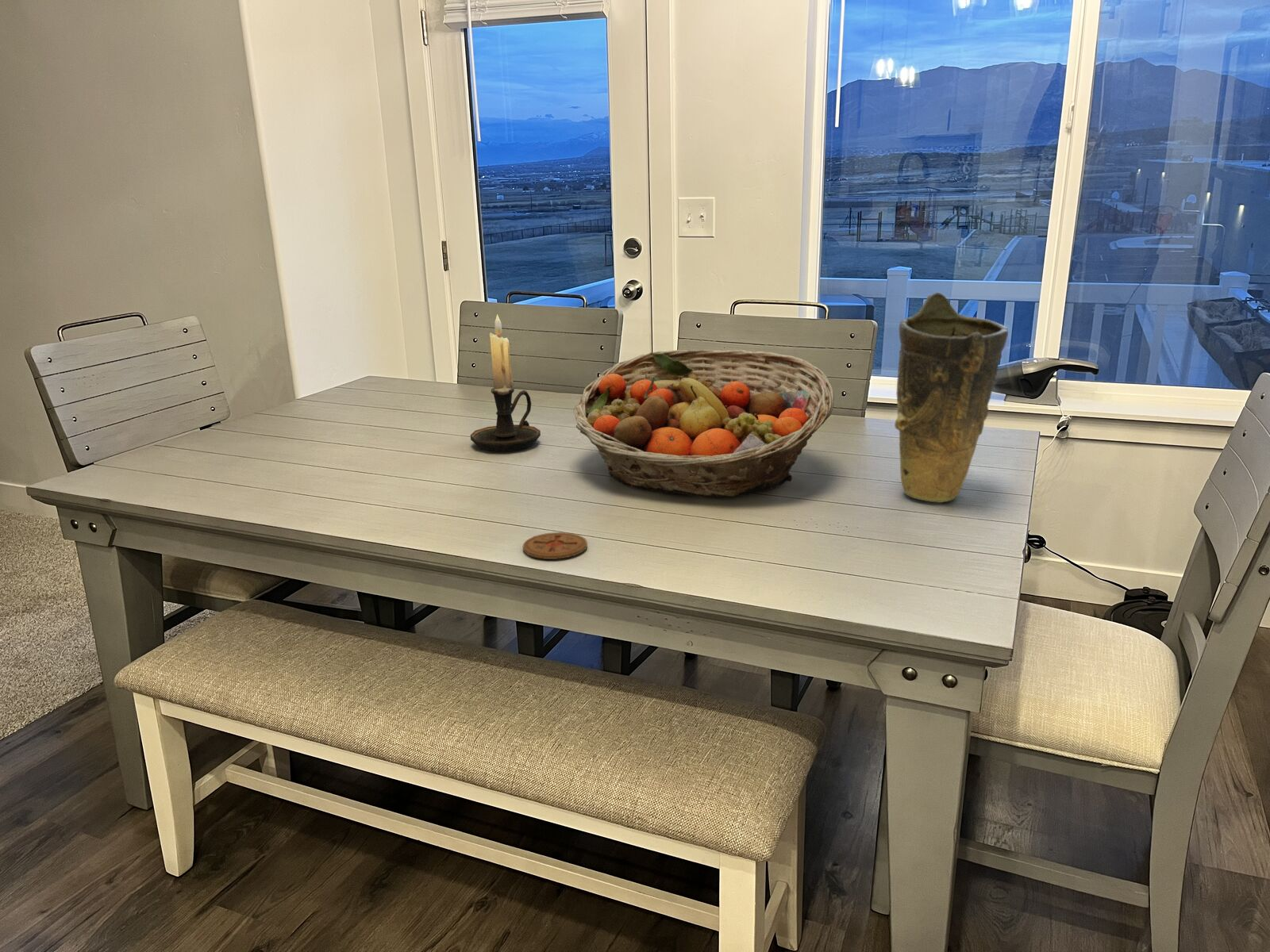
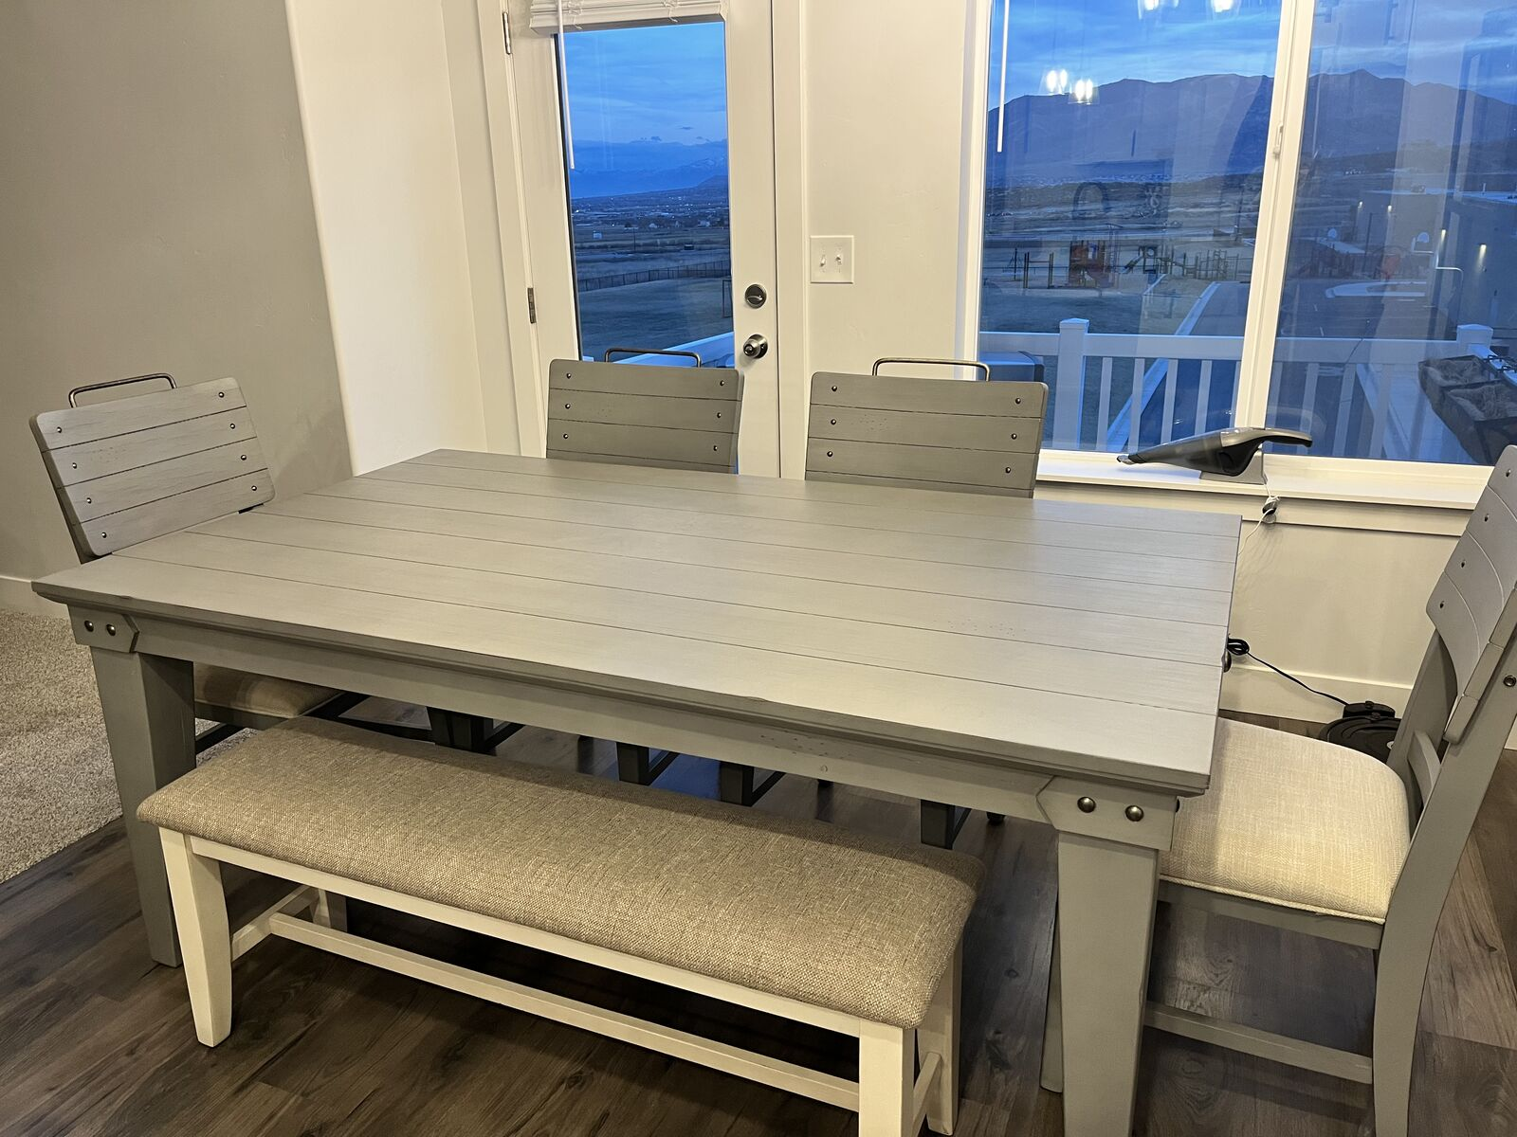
- fruit basket [573,349,835,497]
- candle holder [470,313,541,452]
- vase [894,291,1009,504]
- coaster [522,532,588,560]
